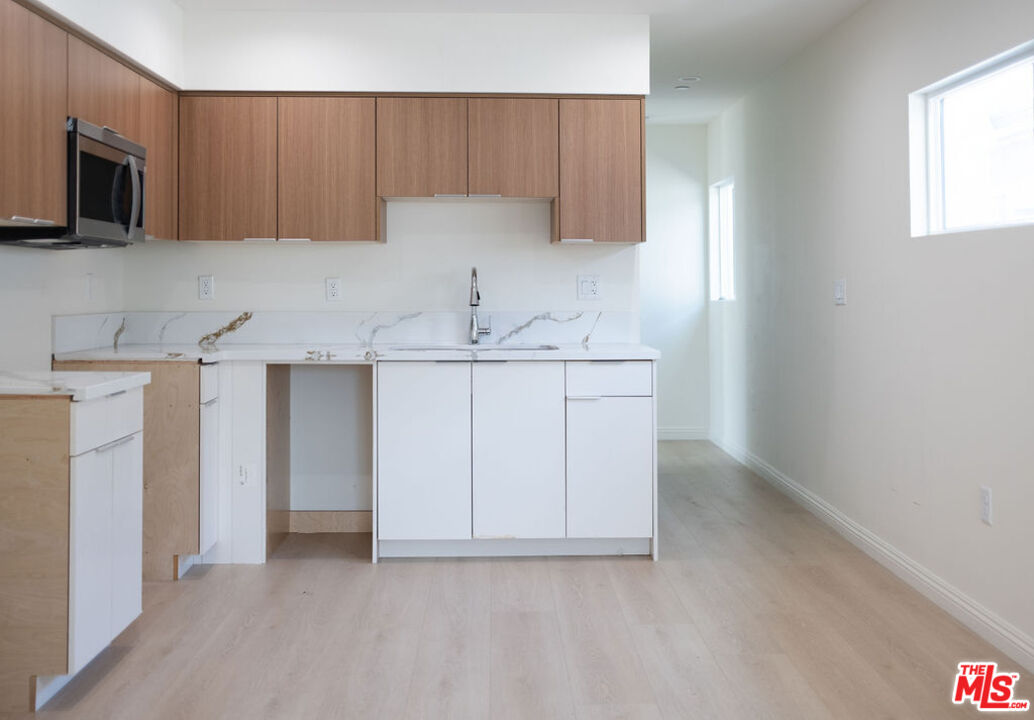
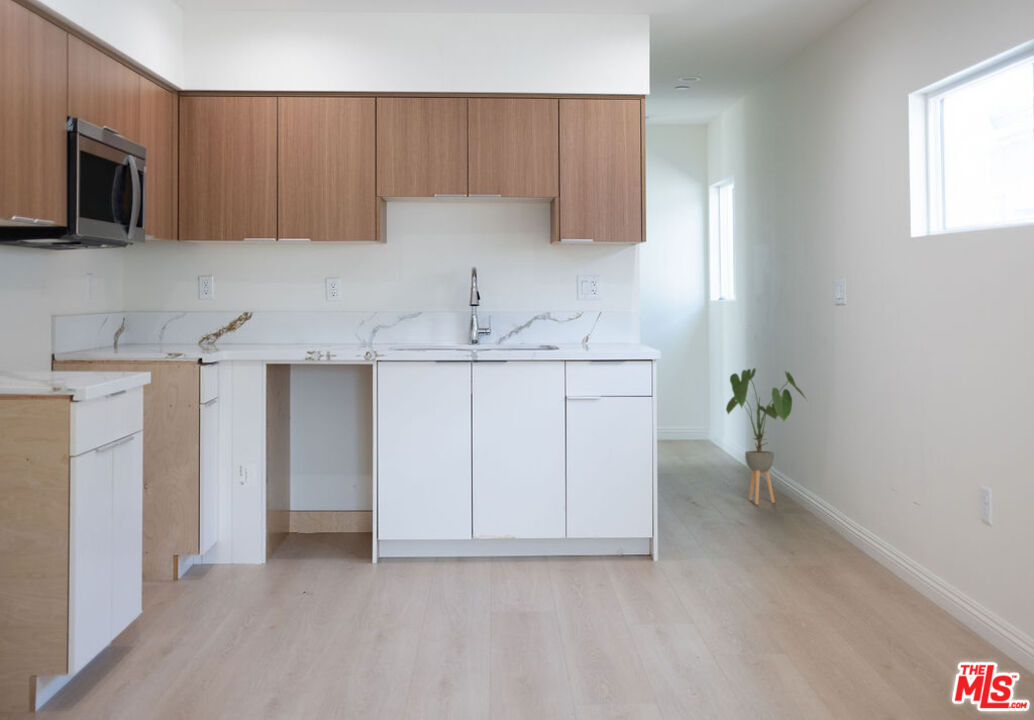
+ house plant [725,367,807,505]
